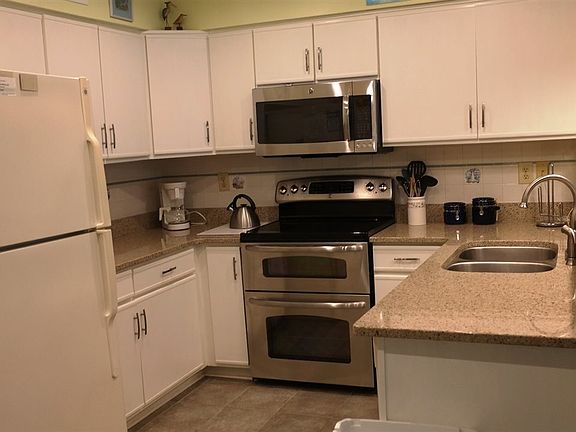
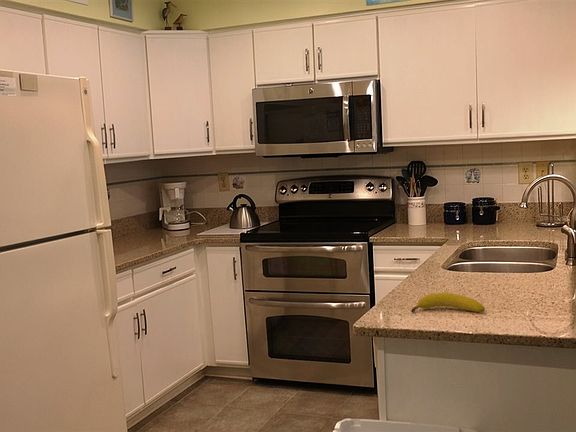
+ fruit [410,292,486,313]
